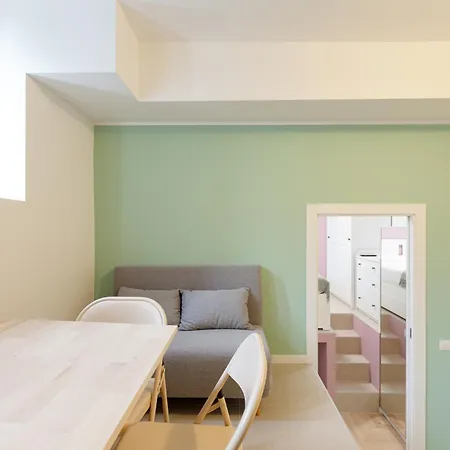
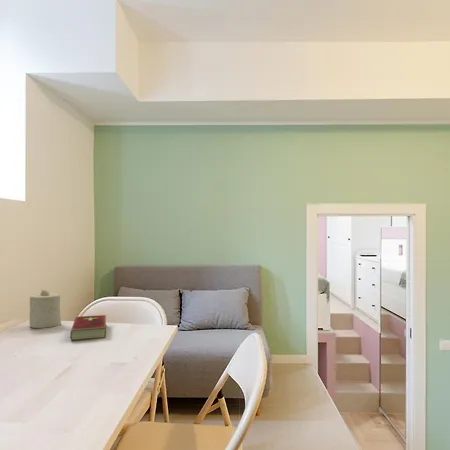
+ candle [29,289,62,329]
+ hardcover book [69,314,107,342]
